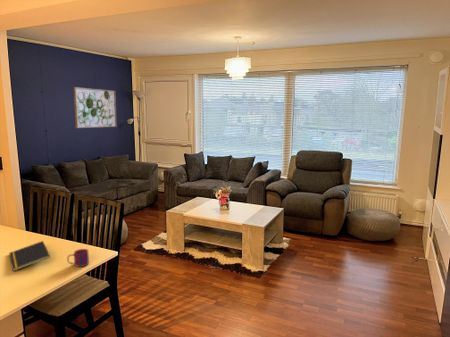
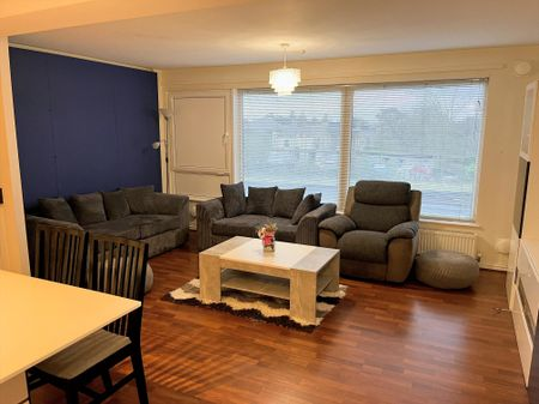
- mug [66,248,90,268]
- wall art [72,86,118,129]
- notepad [8,240,51,272]
